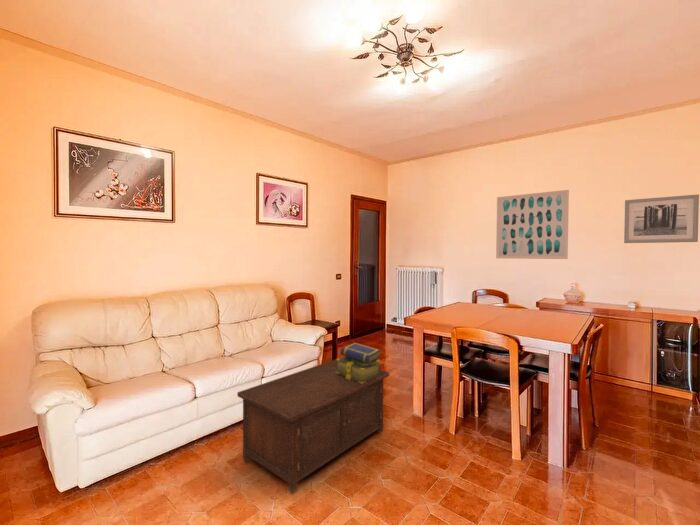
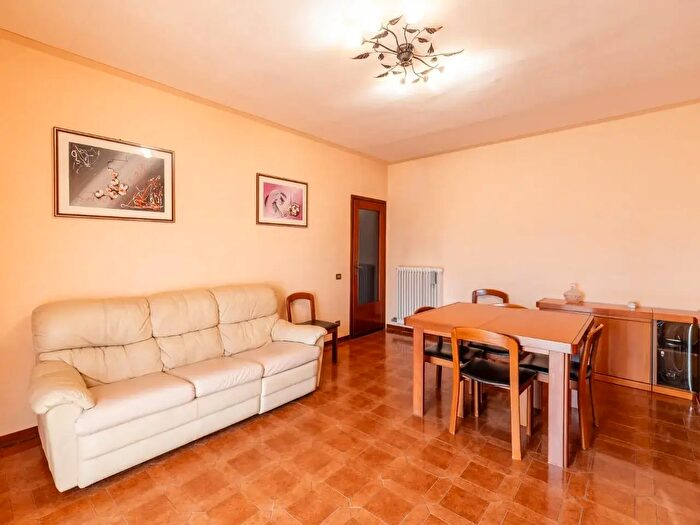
- stack of books [335,341,382,384]
- cabinet [236,359,390,495]
- wall art [495,189,570,260]
- wall art [623,193,700,244]
